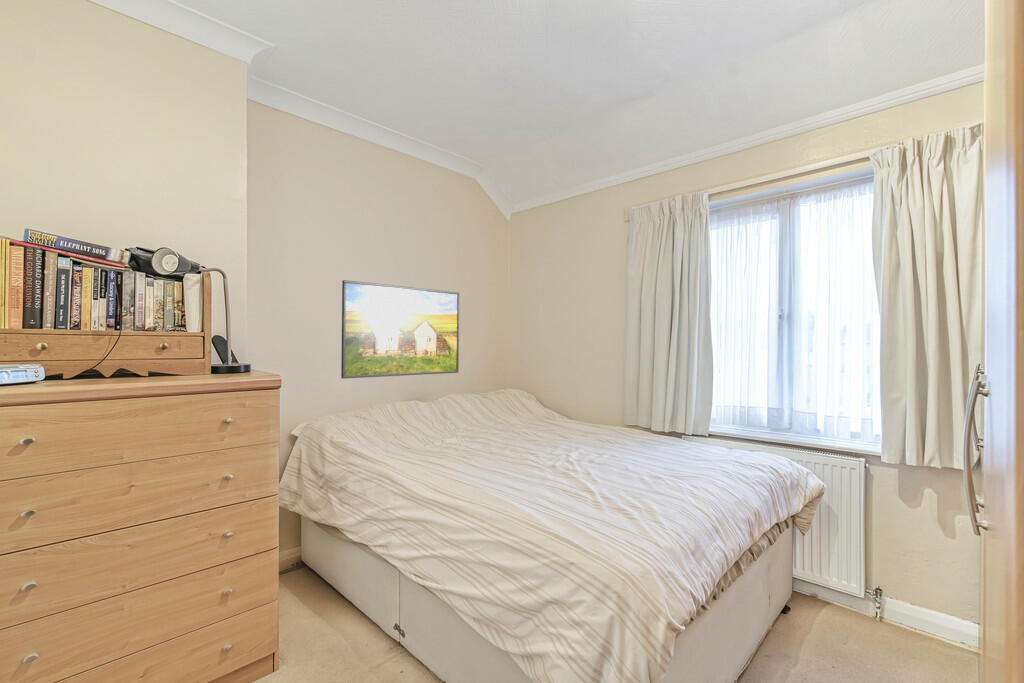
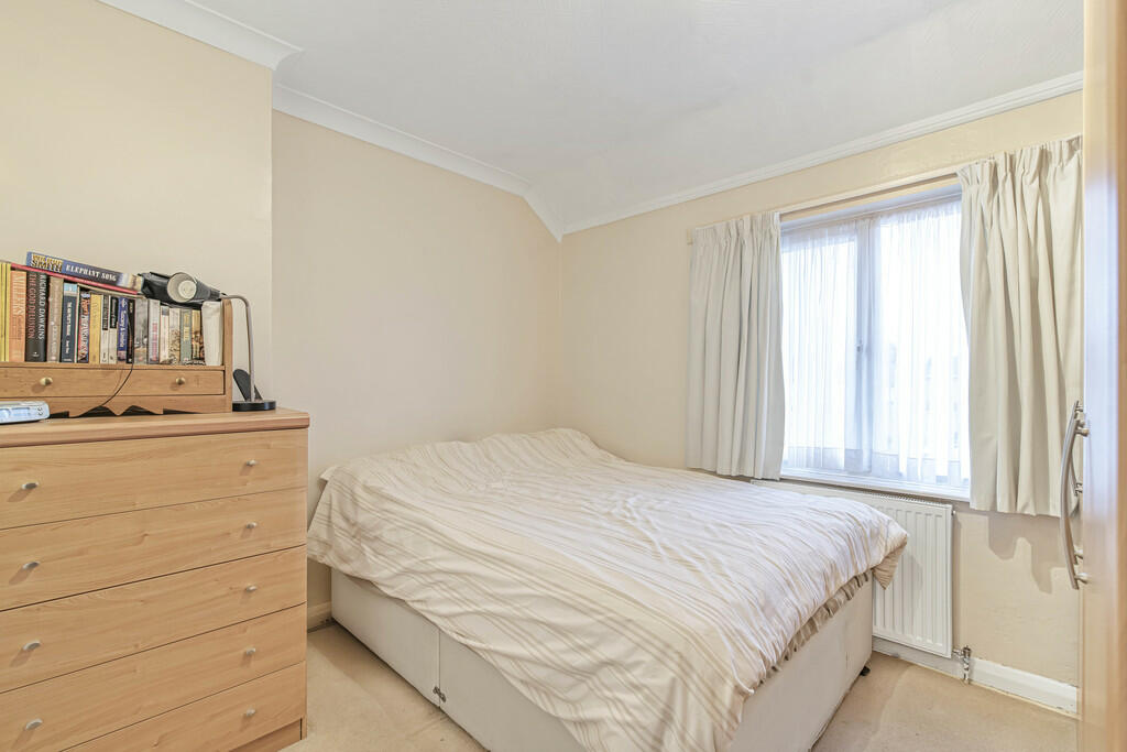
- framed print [340,279,460,380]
